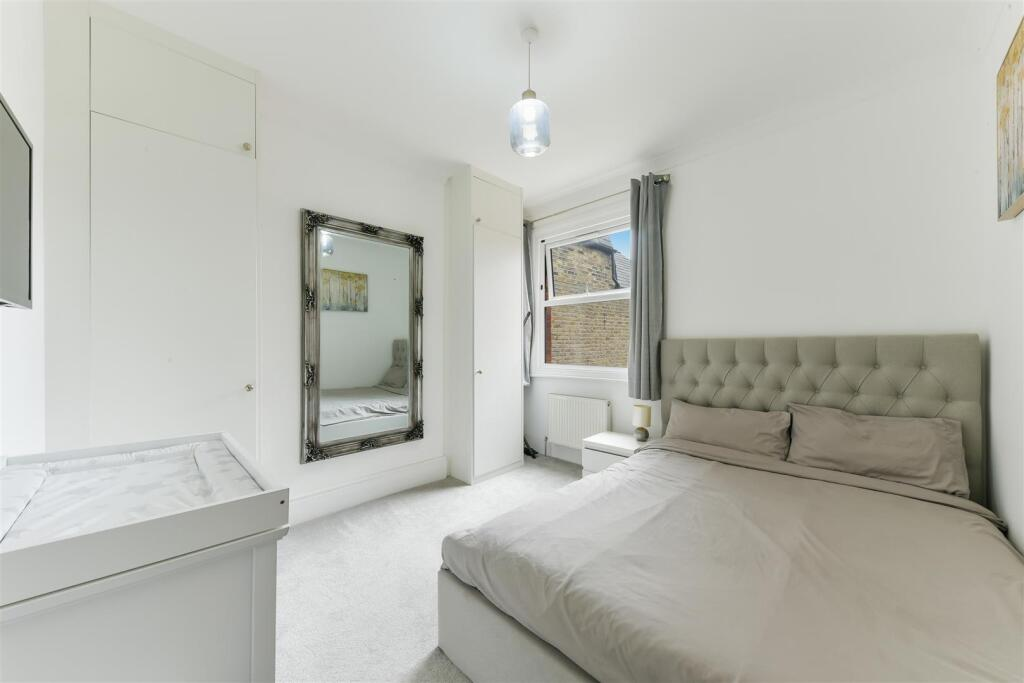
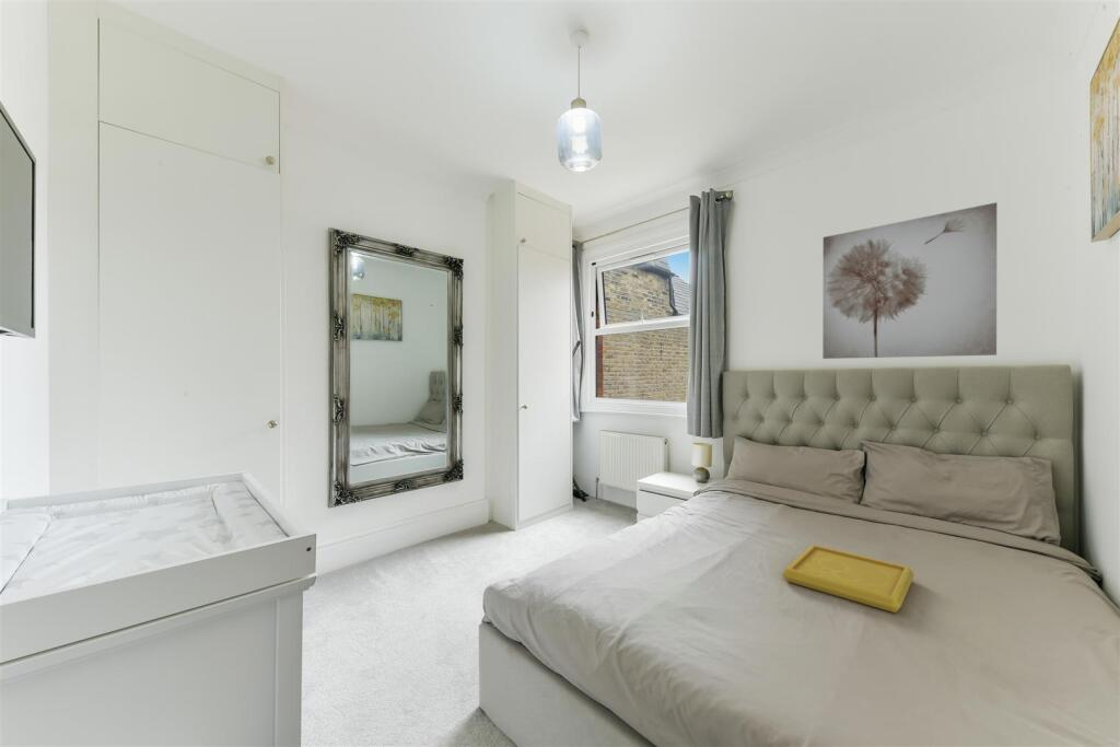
+ serving tray [782,544,915,614]
+ wall art [821,201,998,360]
